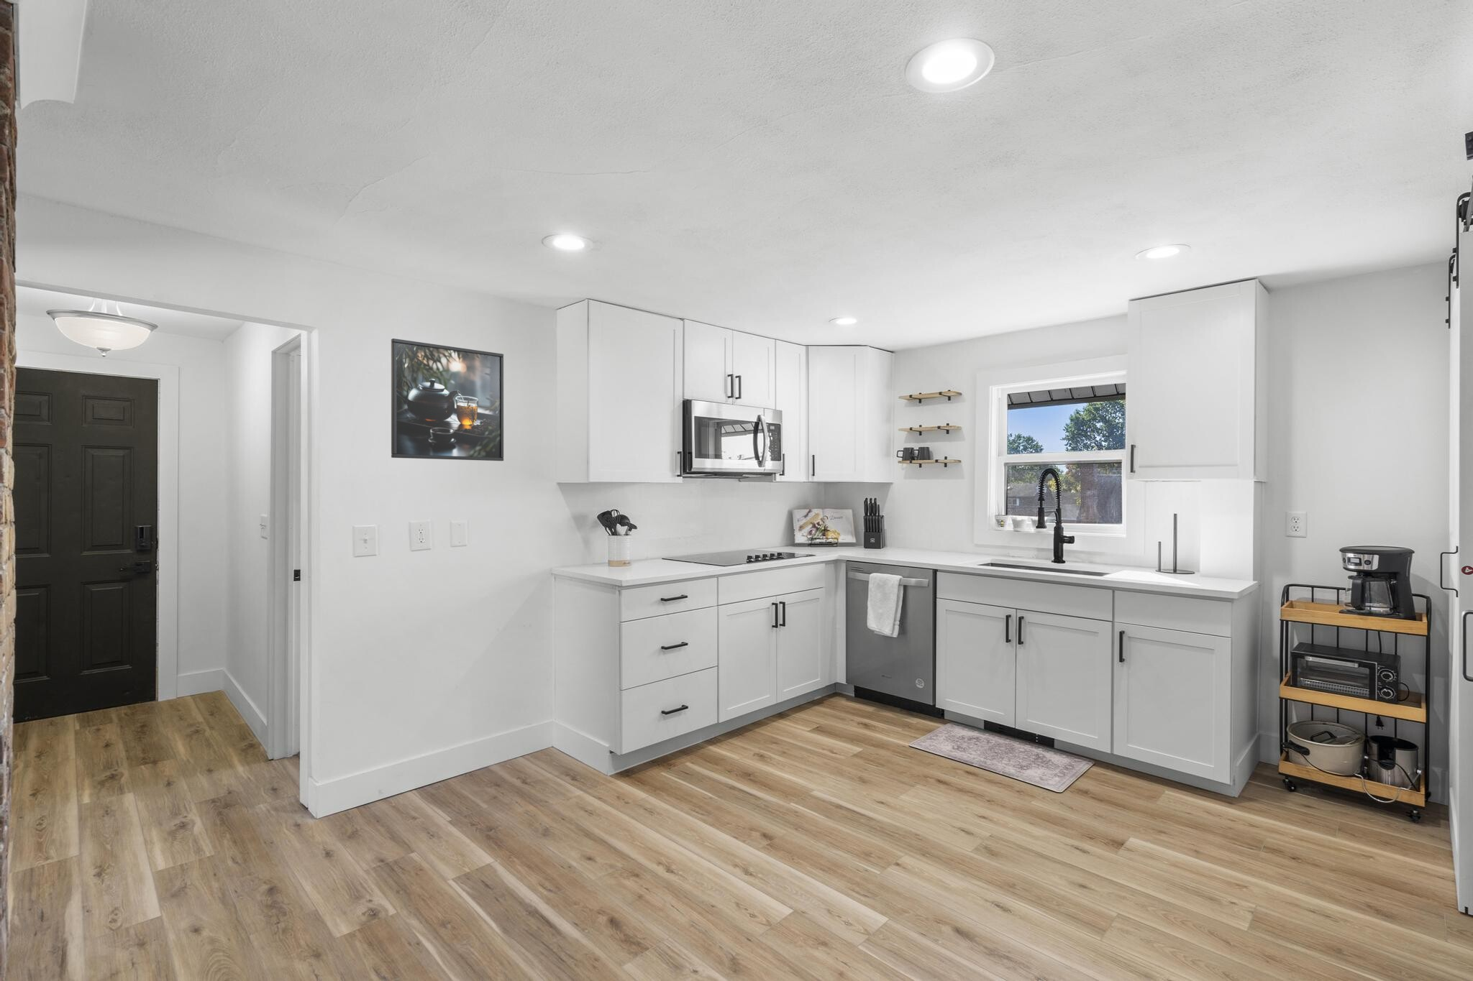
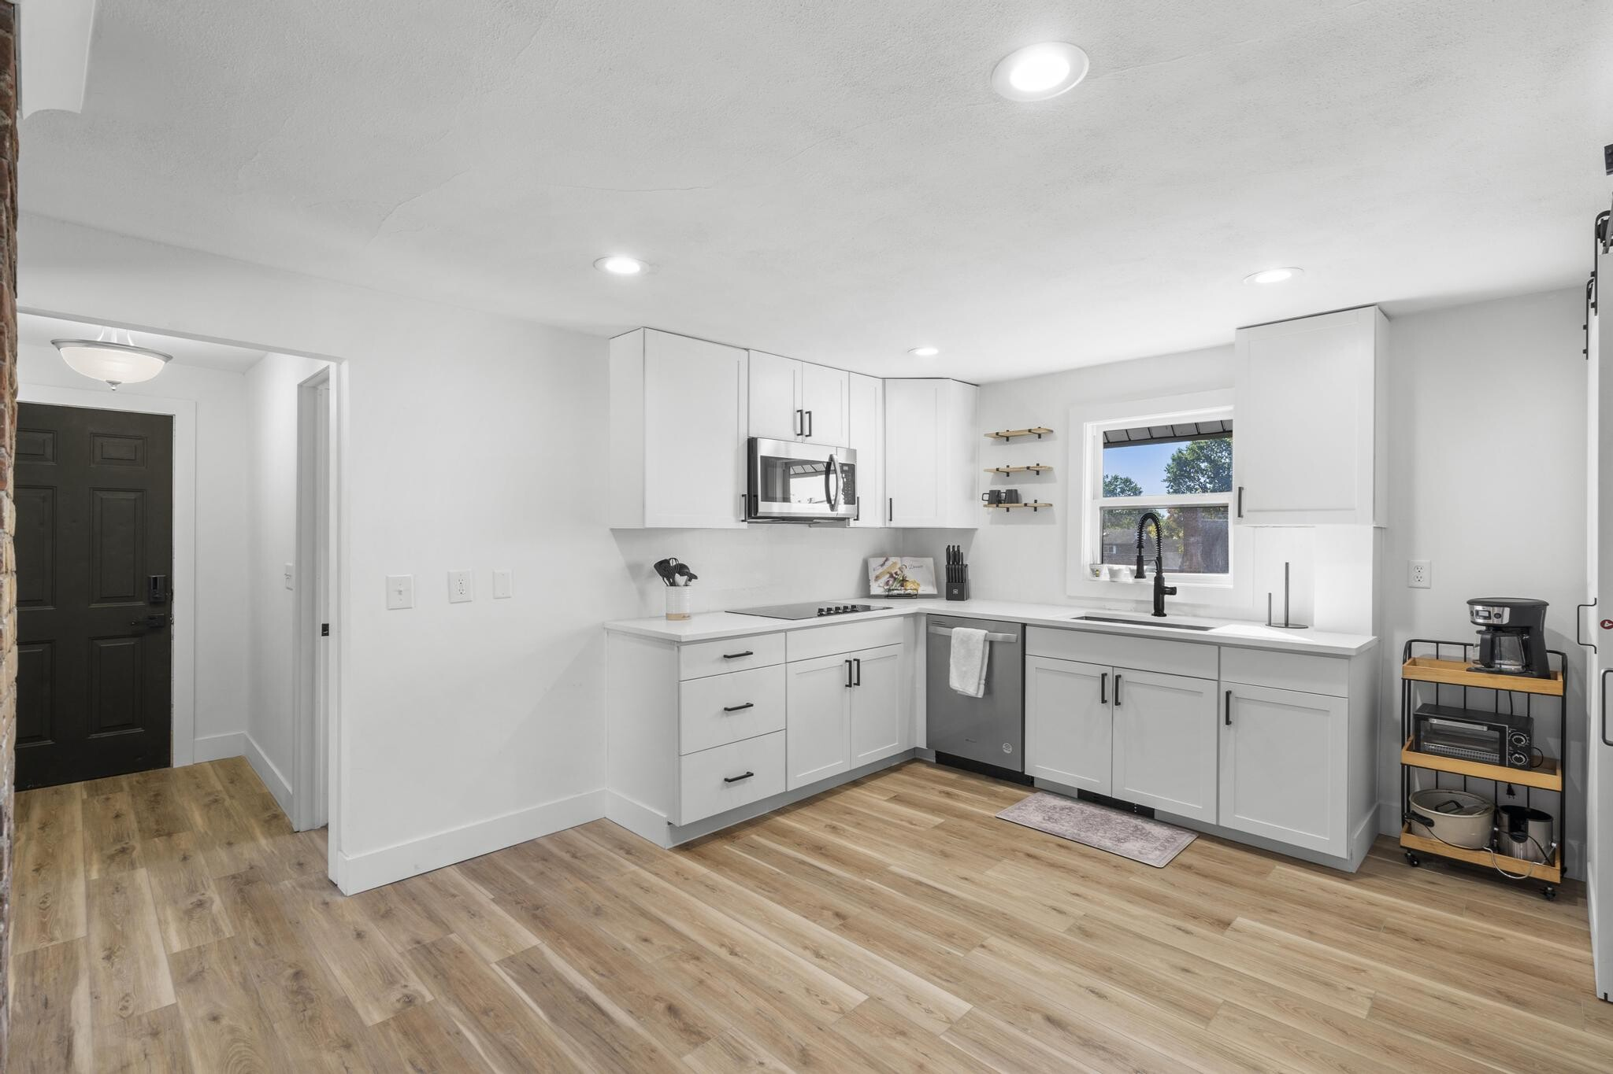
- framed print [391,338,504,461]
